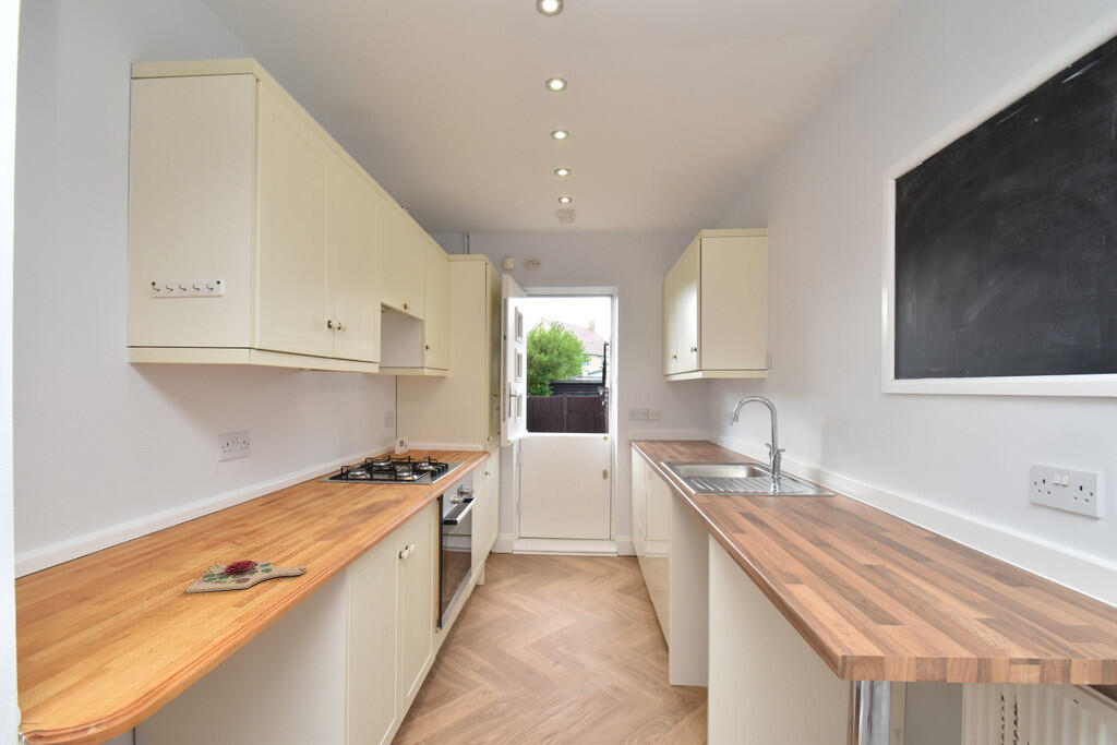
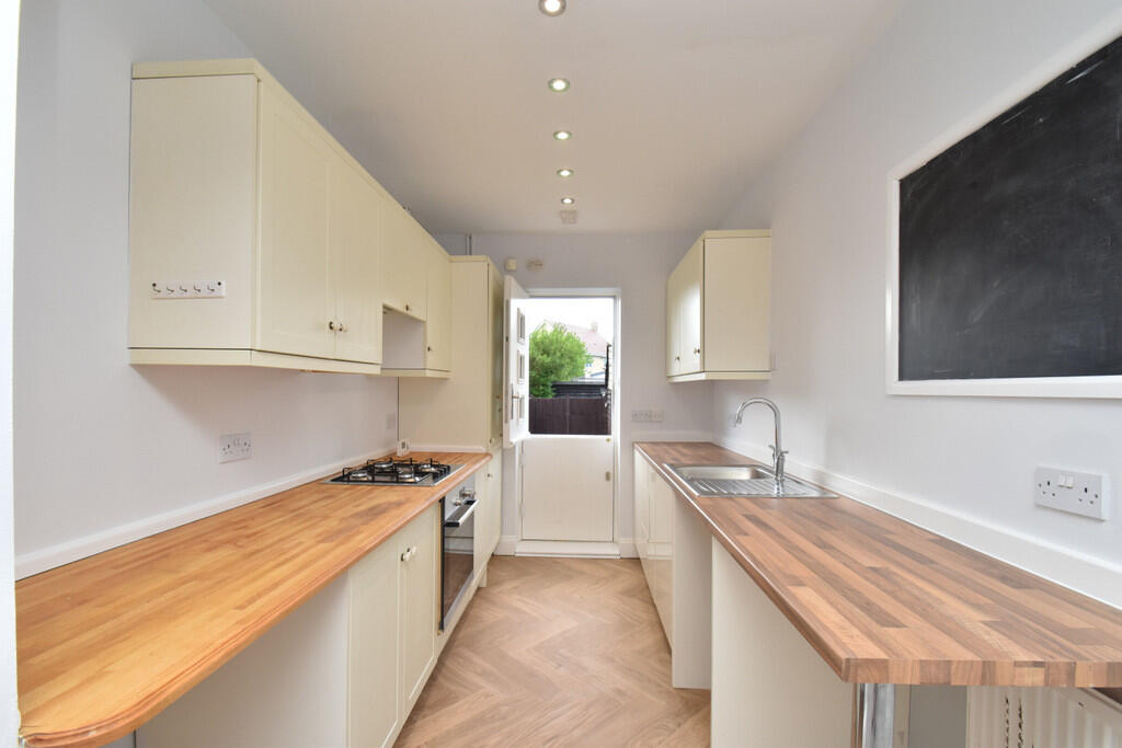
- cutting board [185,558,308,594]
